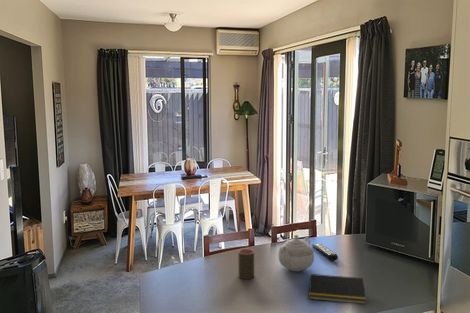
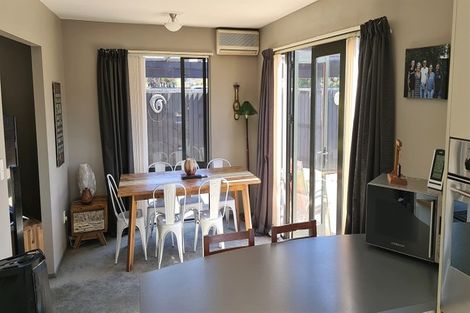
- cup [237,248,255,280]
- notepad [308,273,367,305]
- remote control [311,243,339,261]
- teapot [277,234,315,272]
